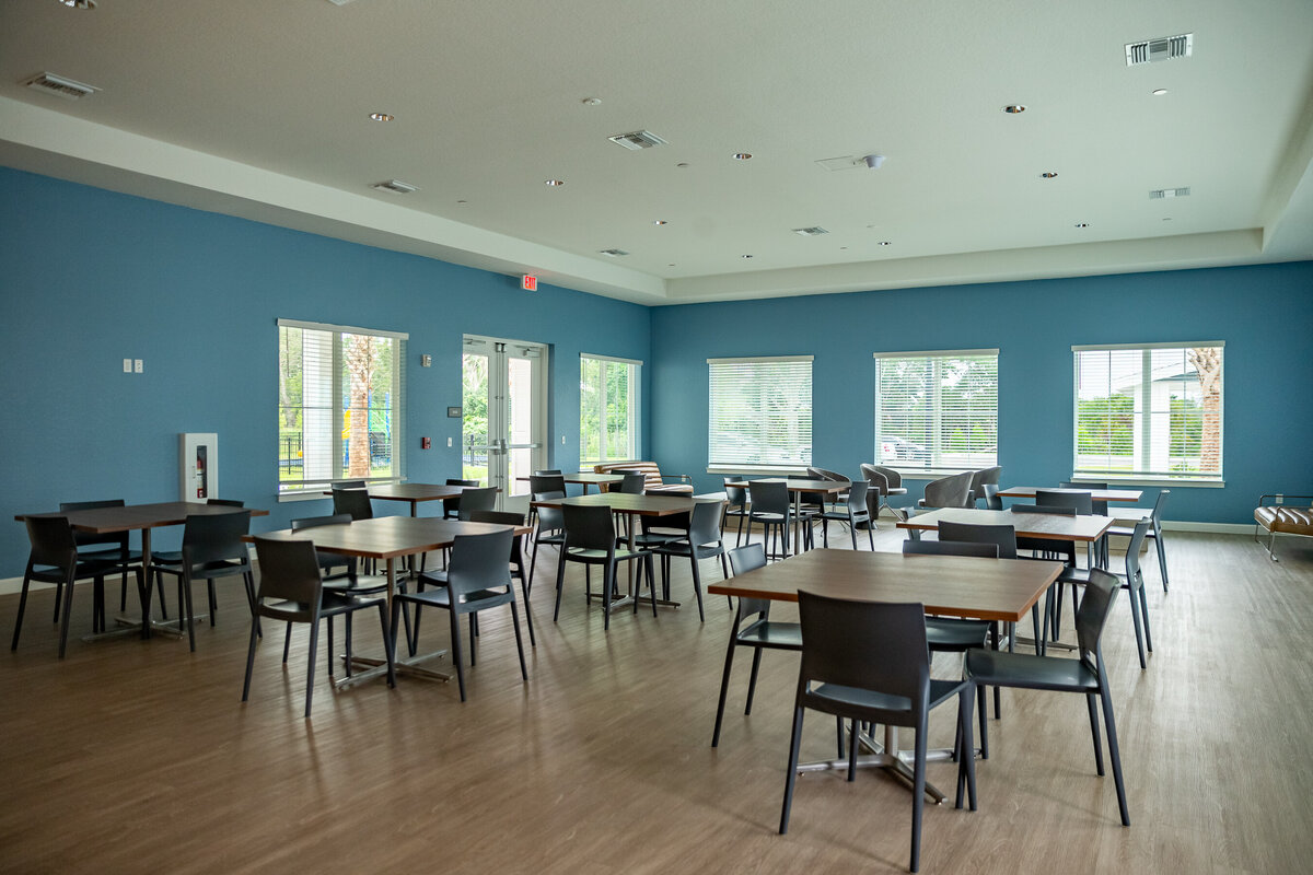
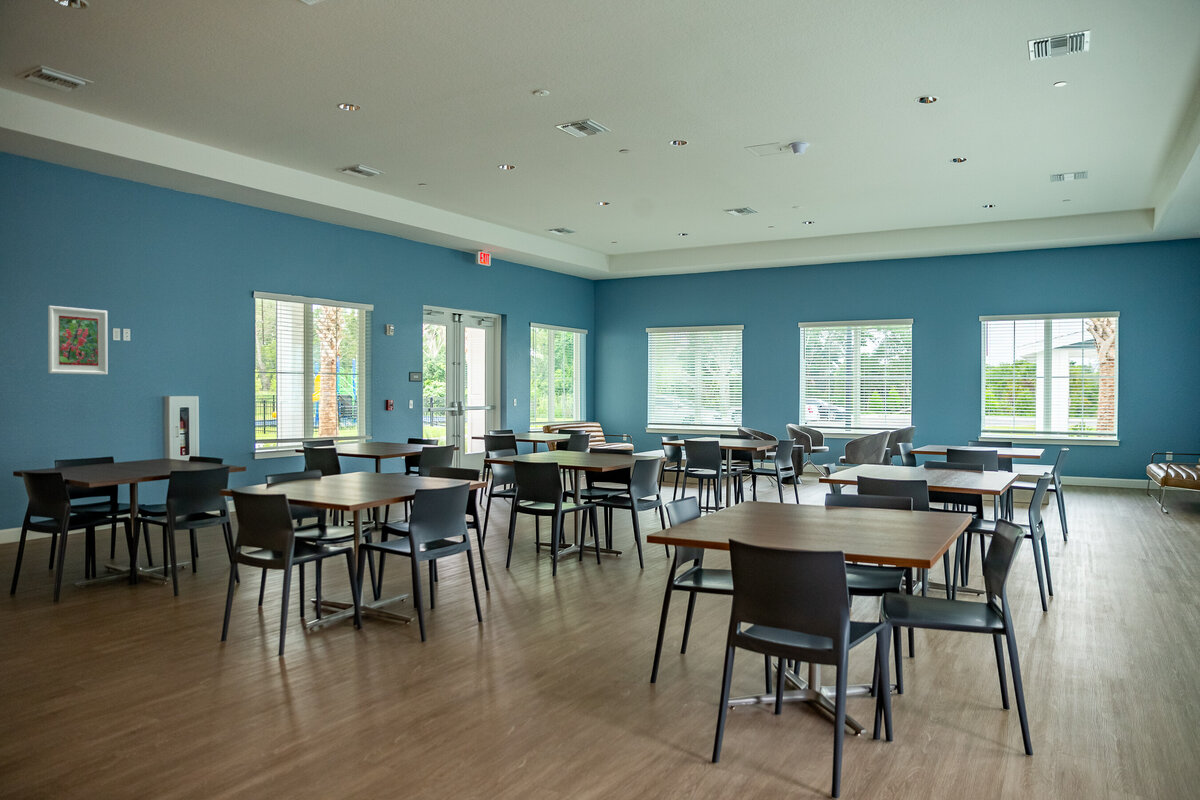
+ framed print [47,305,108,376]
